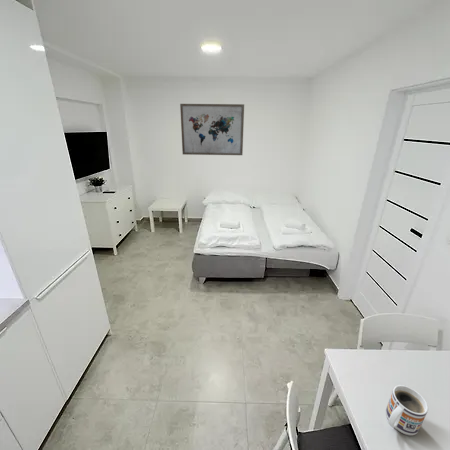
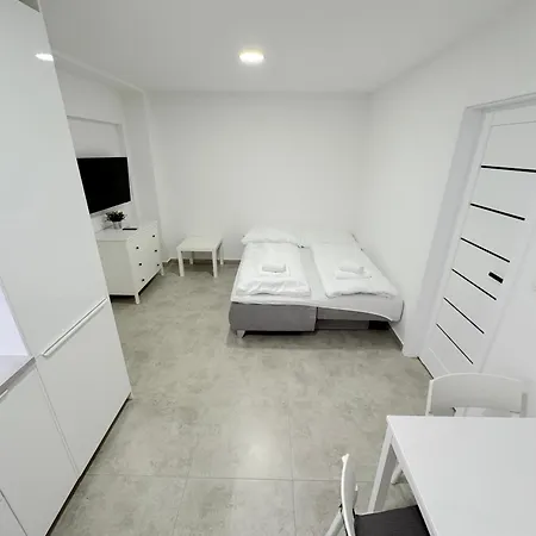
- wall art [179,103,245,156]
- mug [385,384,429,437]
